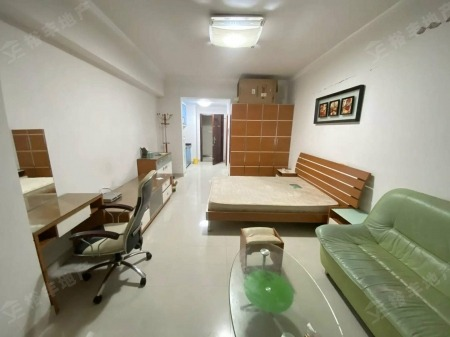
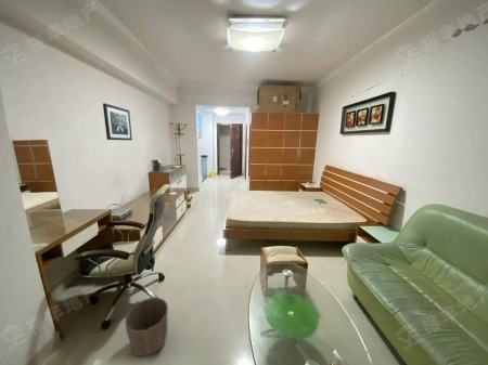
+ wall art [102,102,133,142]
+ waste basket [124,296,169,357]
